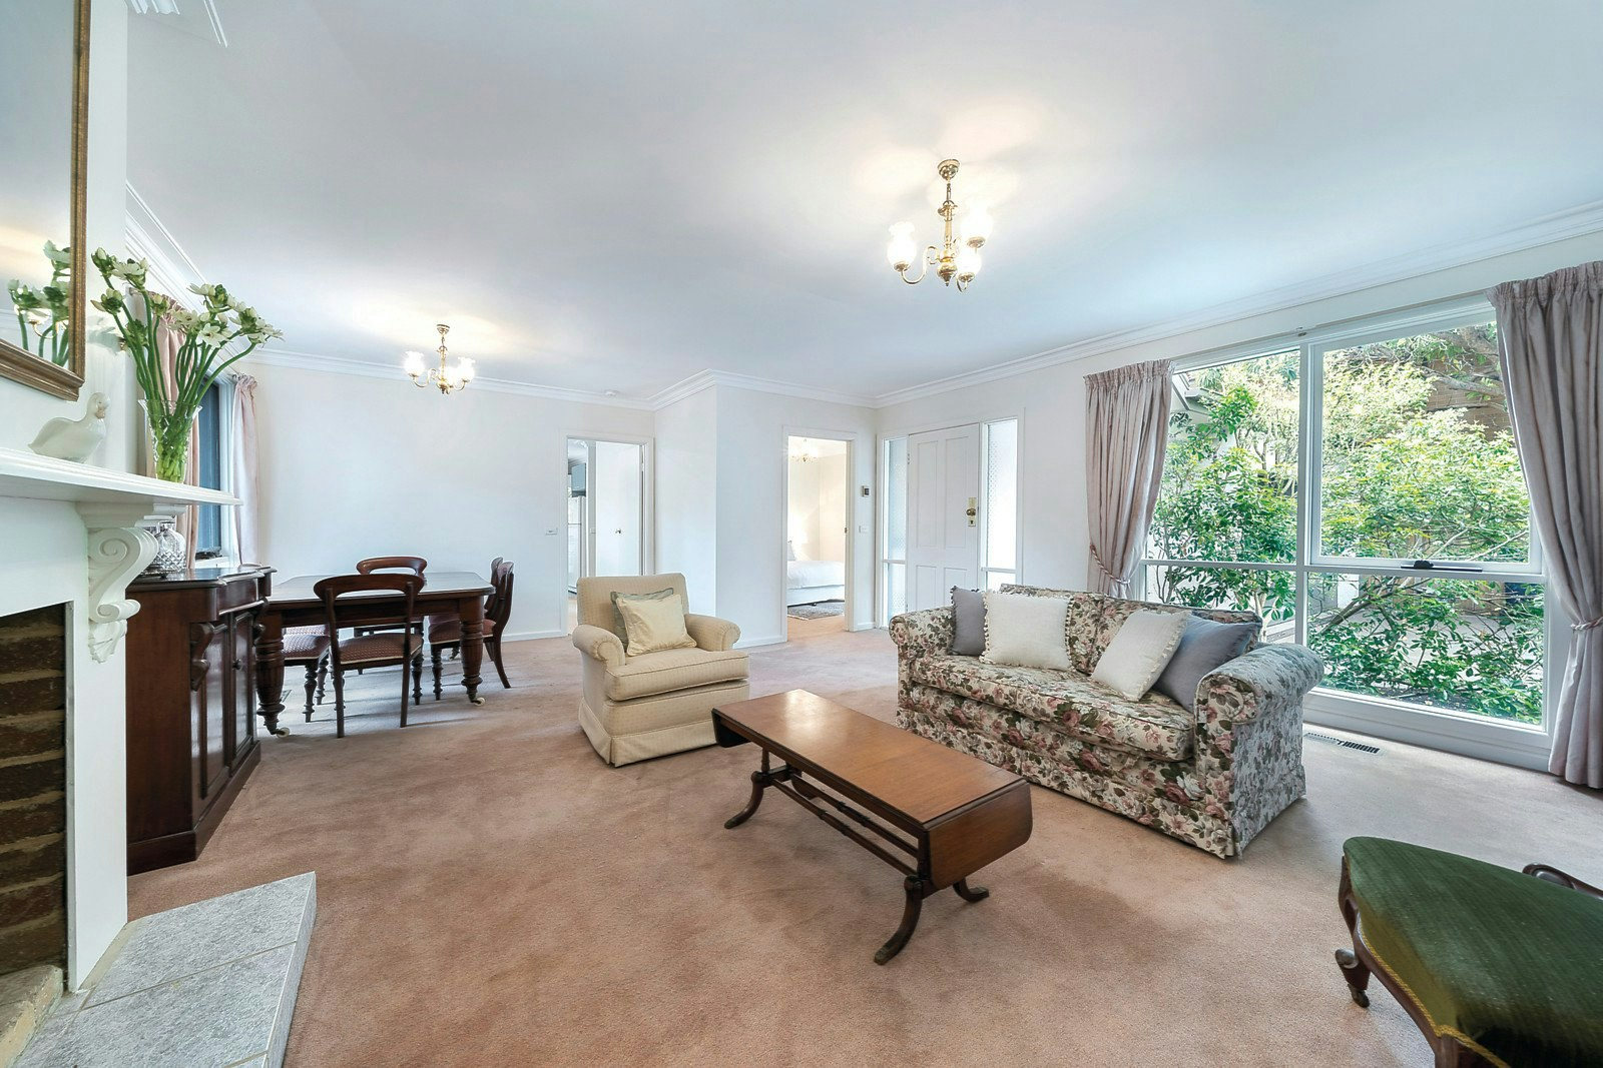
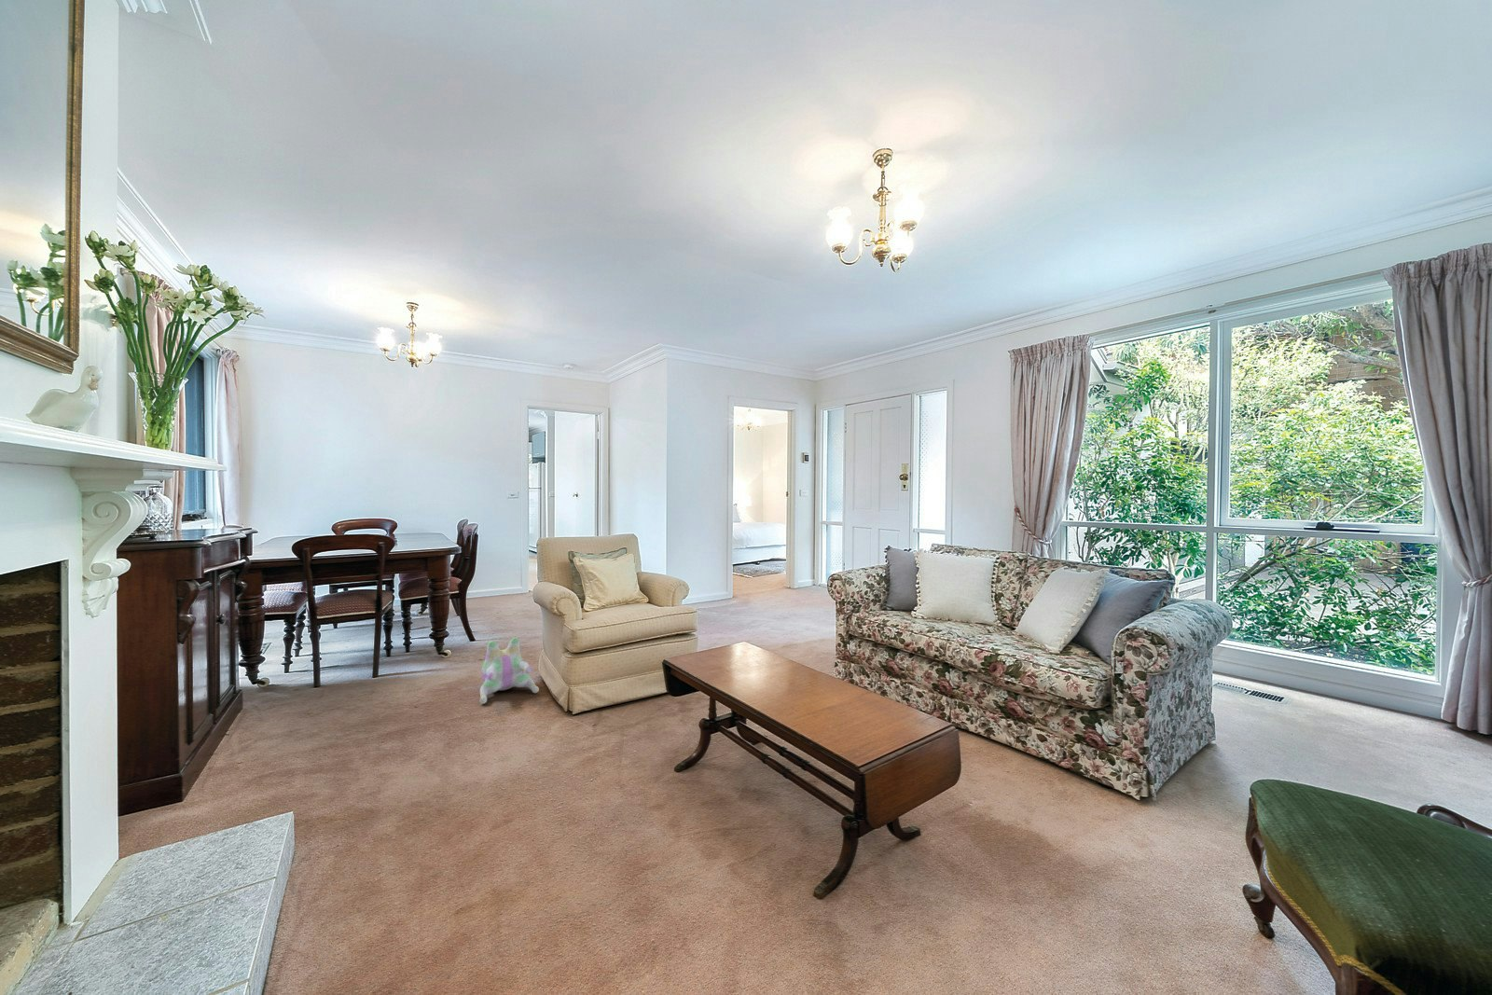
+ plush toy [480,636,540,705]
